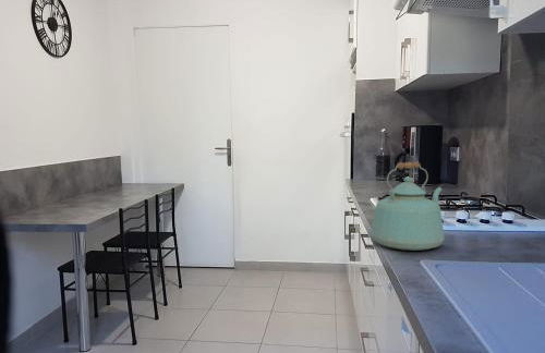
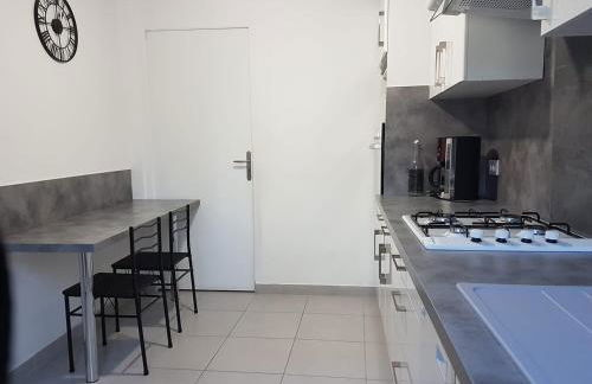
- kettle [370,160,446,252]
